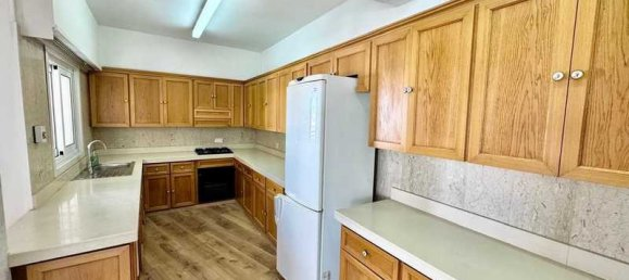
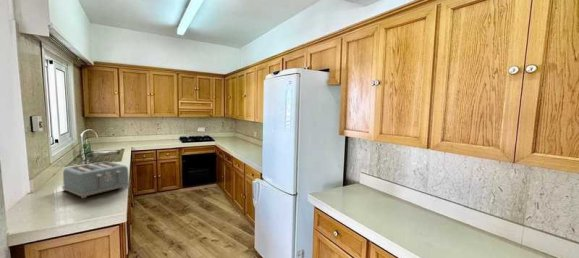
+ toaster [61,160,131,199]
